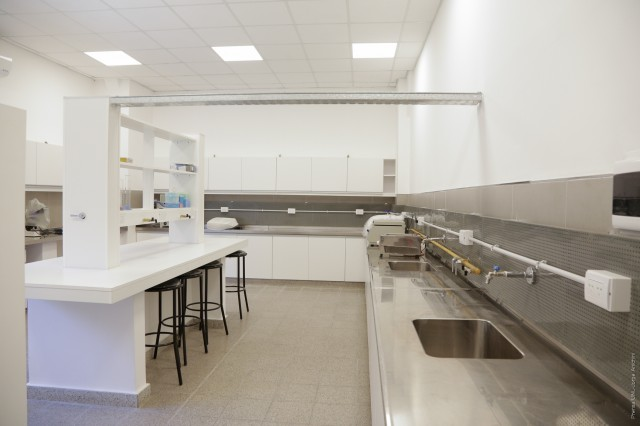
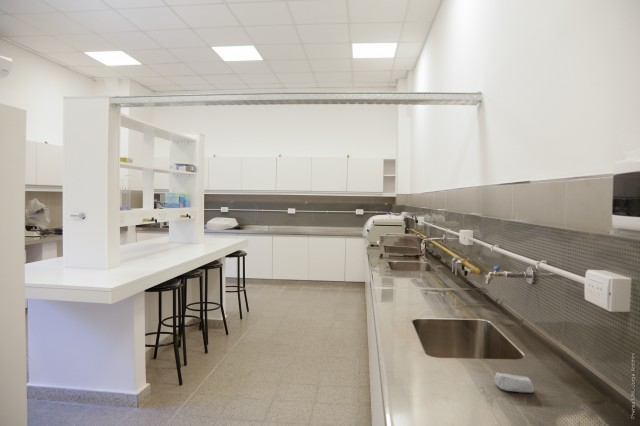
+ soap bar [494,371,535,394]
